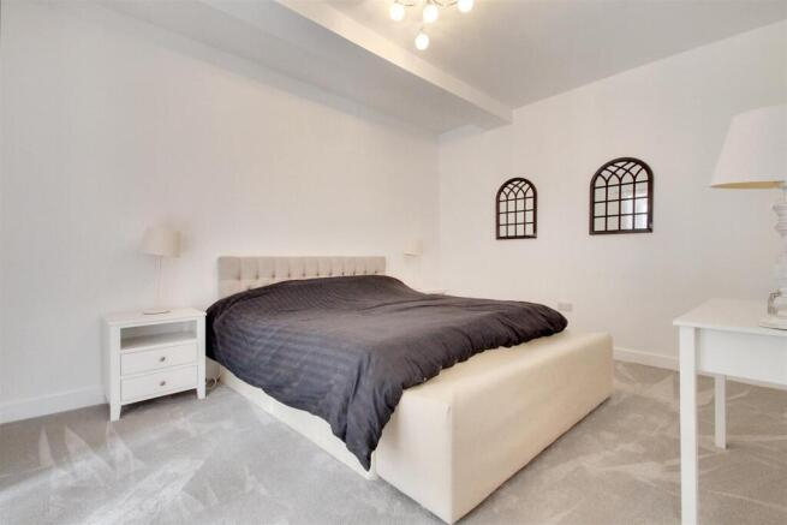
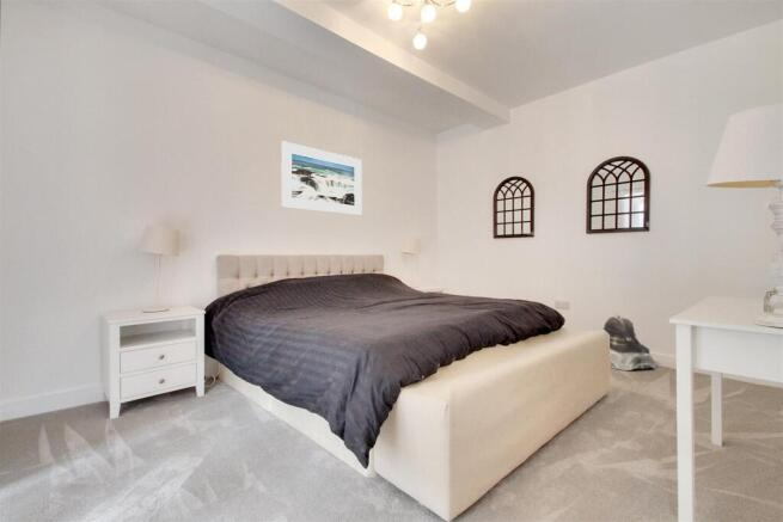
+ backpack [602,314,657,371]
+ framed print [280,140,363,216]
